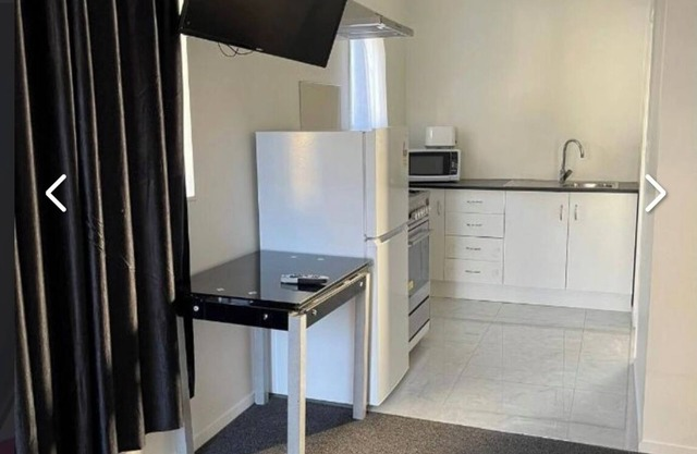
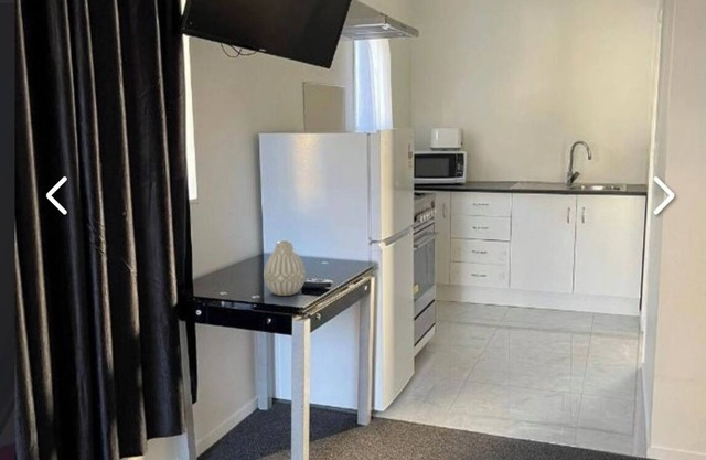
+ vase [263,239,307,297]
